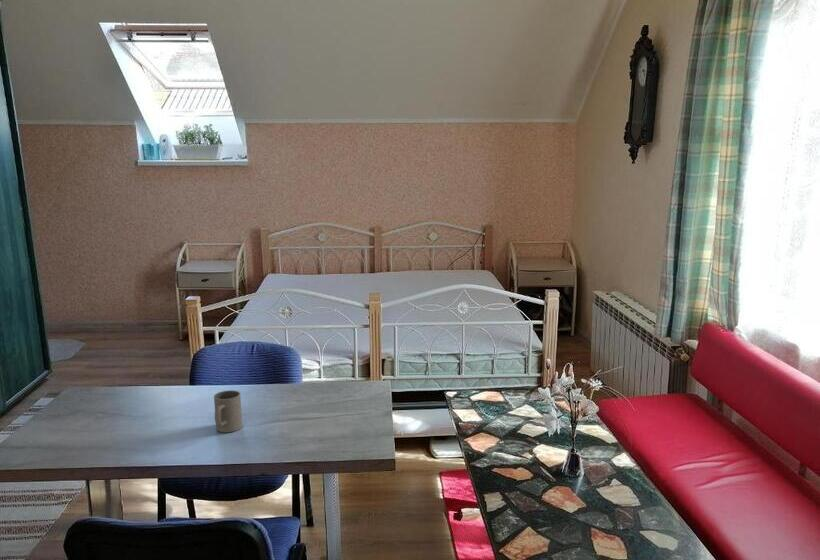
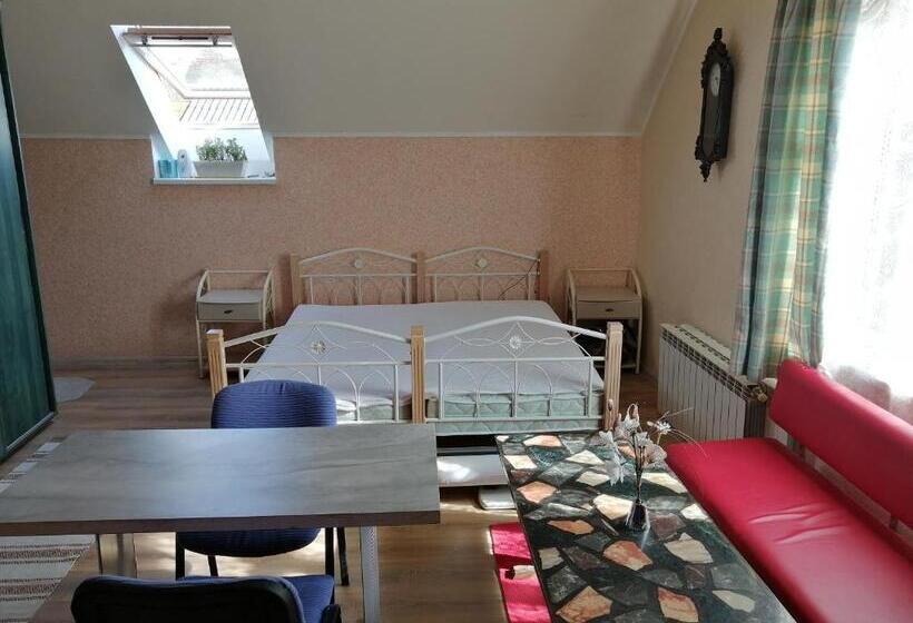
- mug [213,389,243,433]
